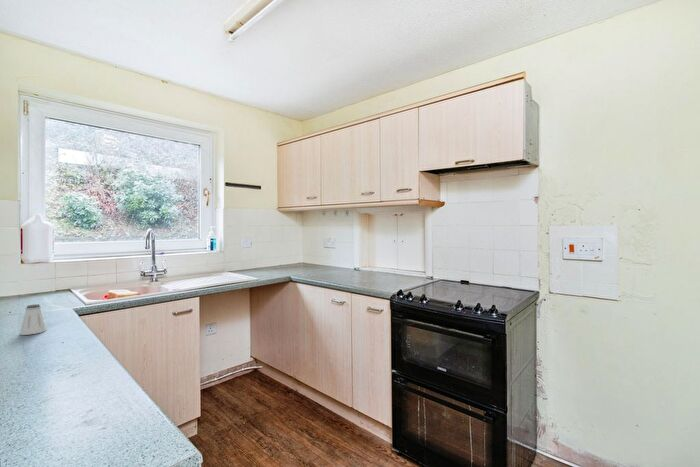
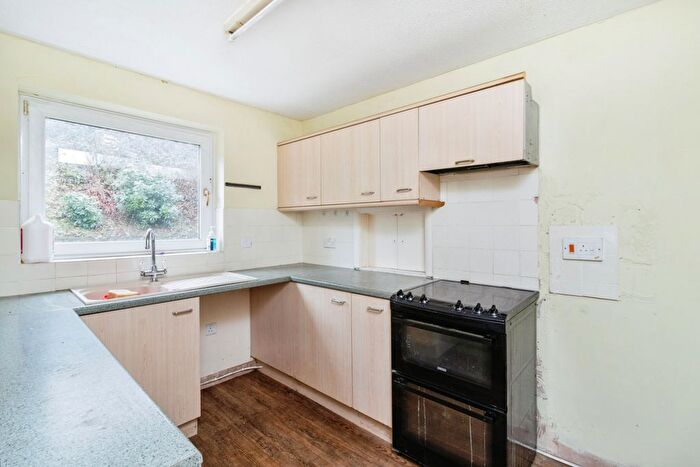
- saltshaker [19,303,47,336]
